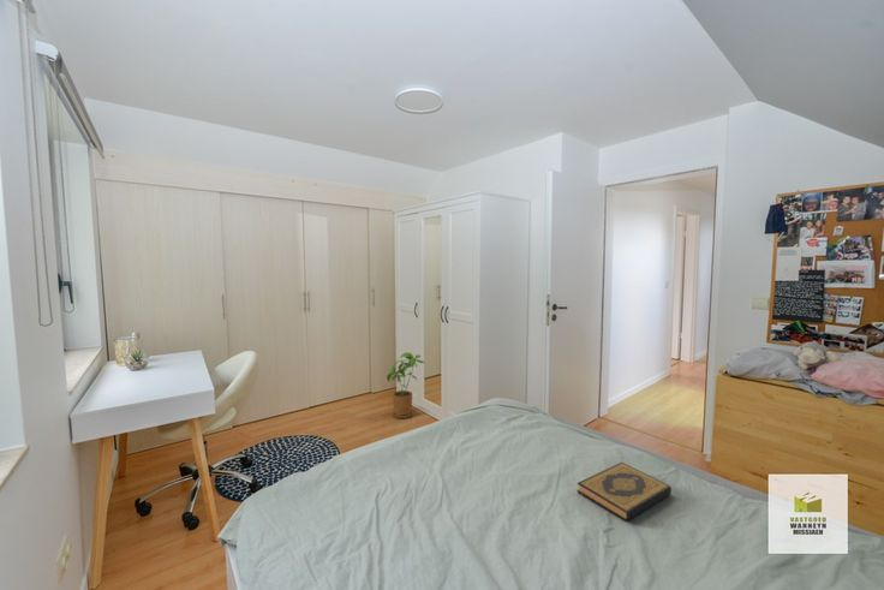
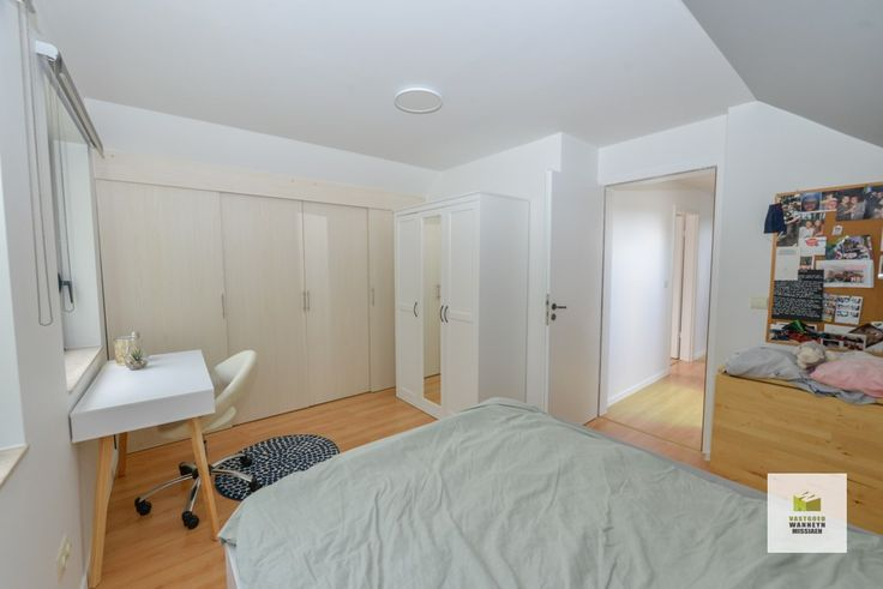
- hardback book [577,461,673,522]
- house plant [386,351,425,419]
